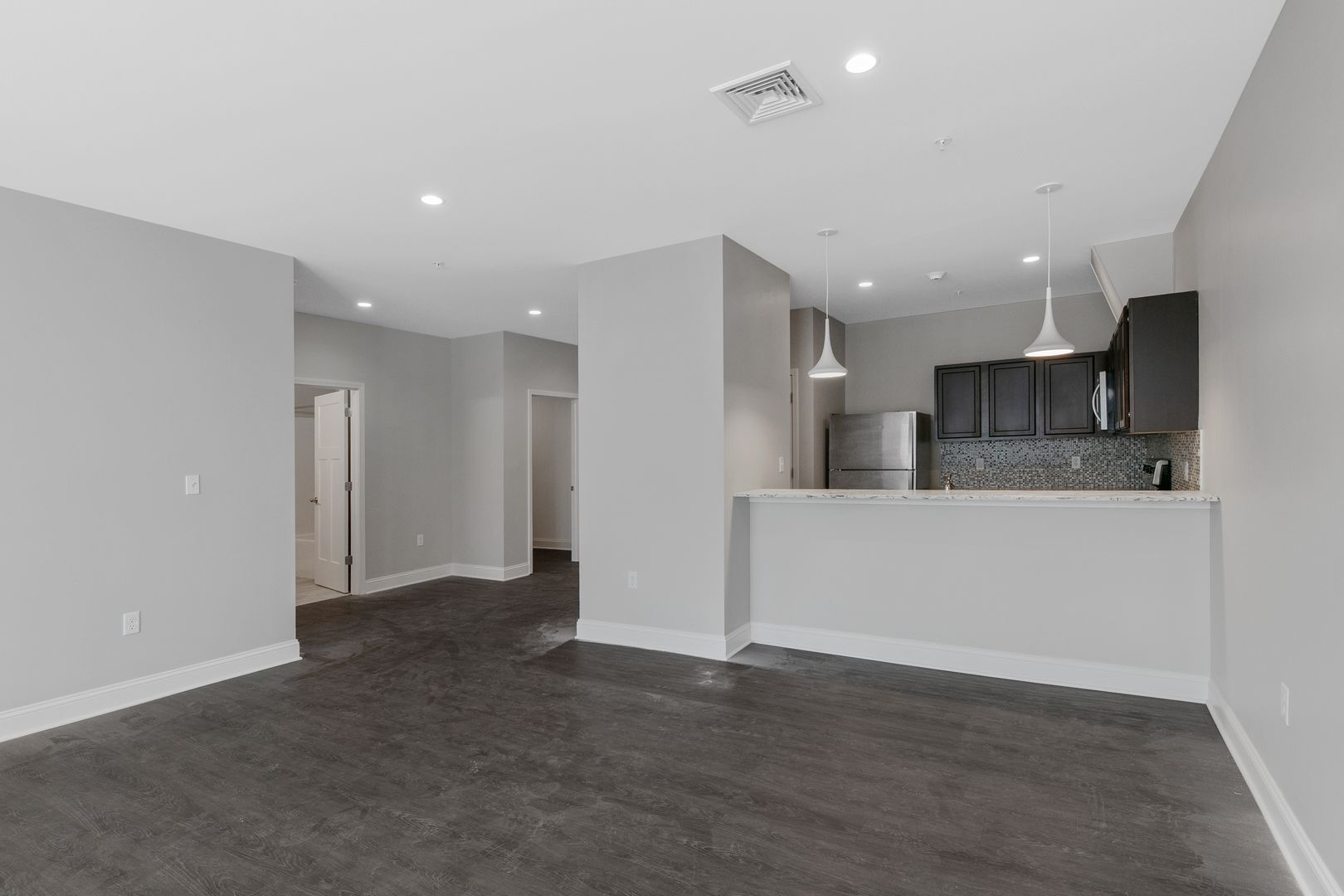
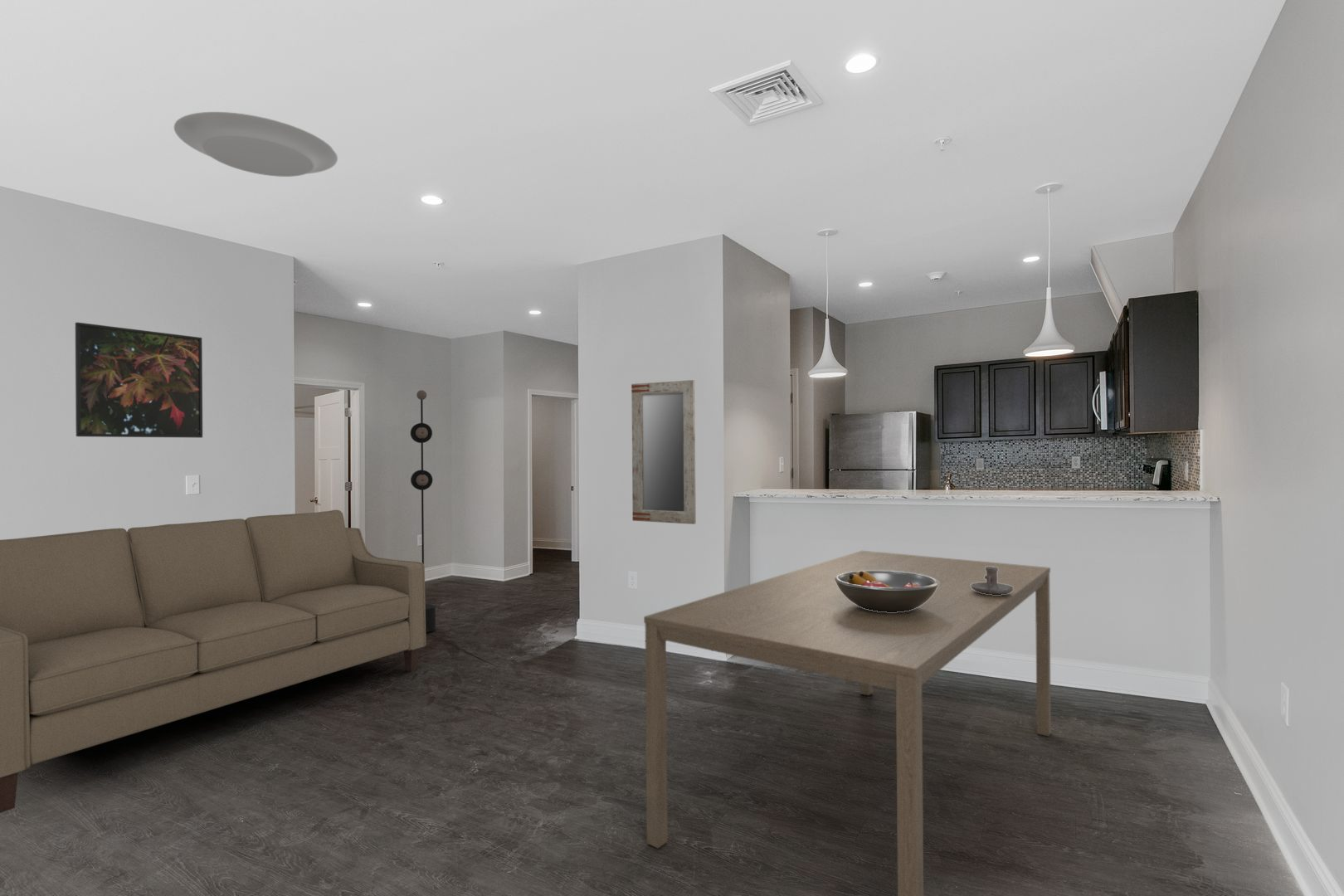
+ candle holder [971,567,1013,595]
+ ceiling light [173,111,338,178]
+ floor lamp [410,389,523,677]
+ dining table [643,550,1052,896]
+ sofa [0,509,426,814]
+ fruit bowl [835,571,939,612]
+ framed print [75,322,203,439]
+ home mirror [631,379,697,525]
